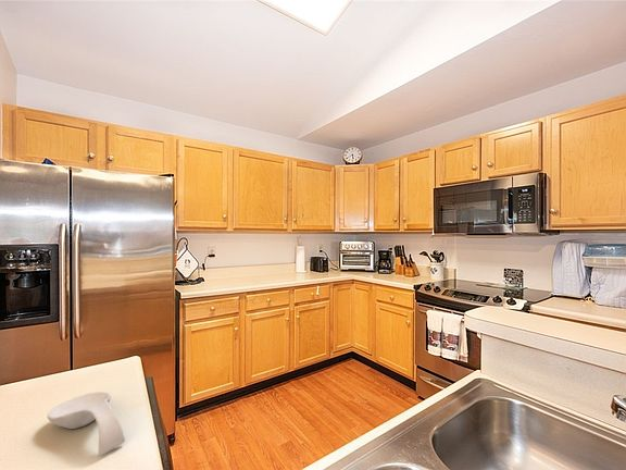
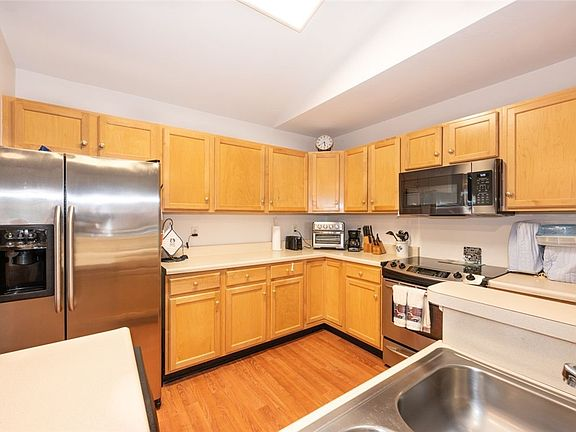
- spoon rest [47,391,126,457]
